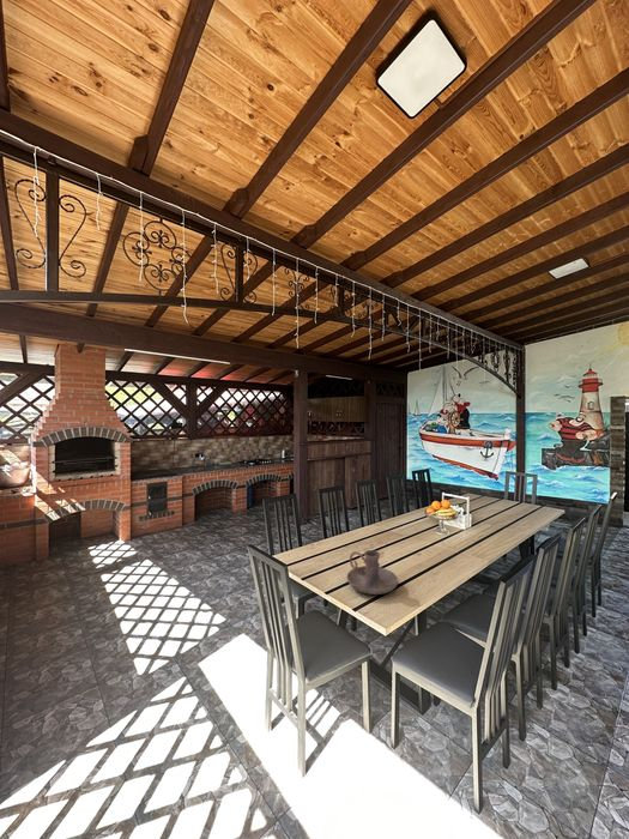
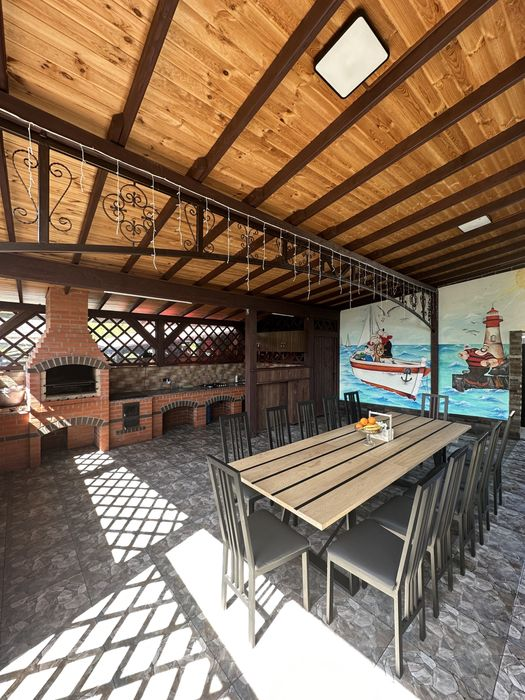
- candle holder [346,549,399,596]
